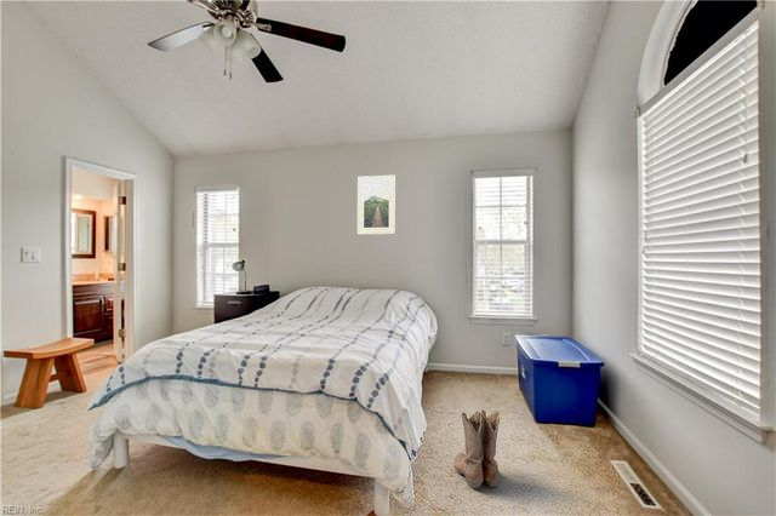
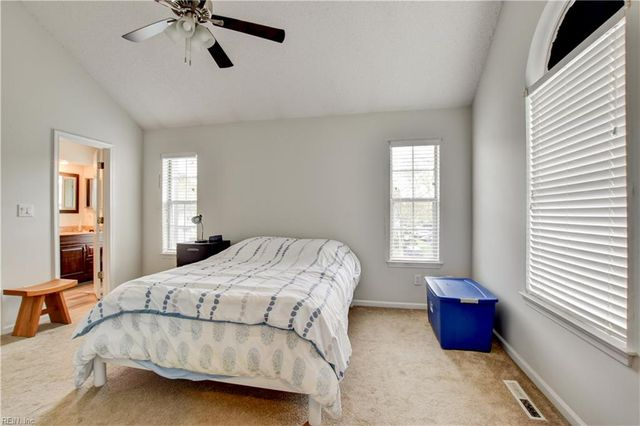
- boots [453,409,501,491]
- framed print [356,173,396,236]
